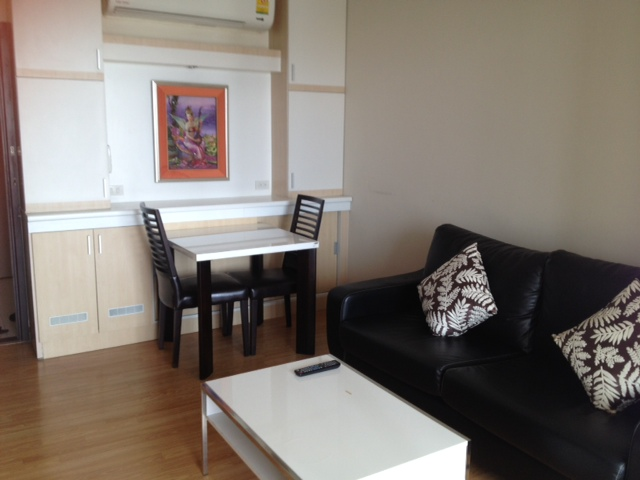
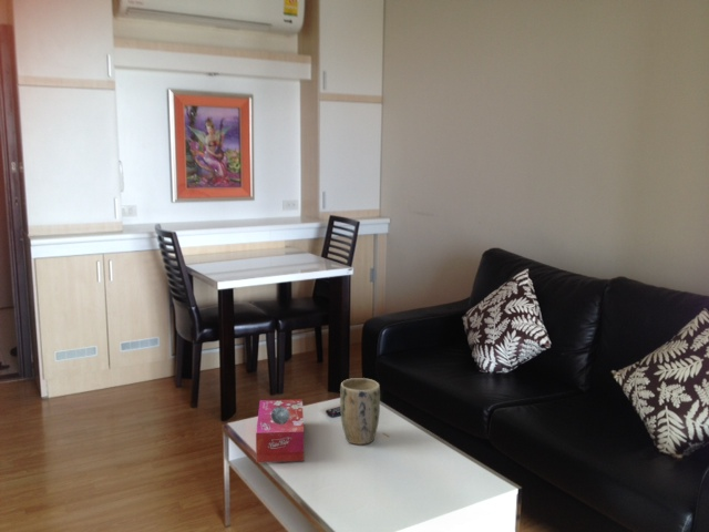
+ plant pot [339,377,381,446]
+ tissue box [255,398,305,463]
